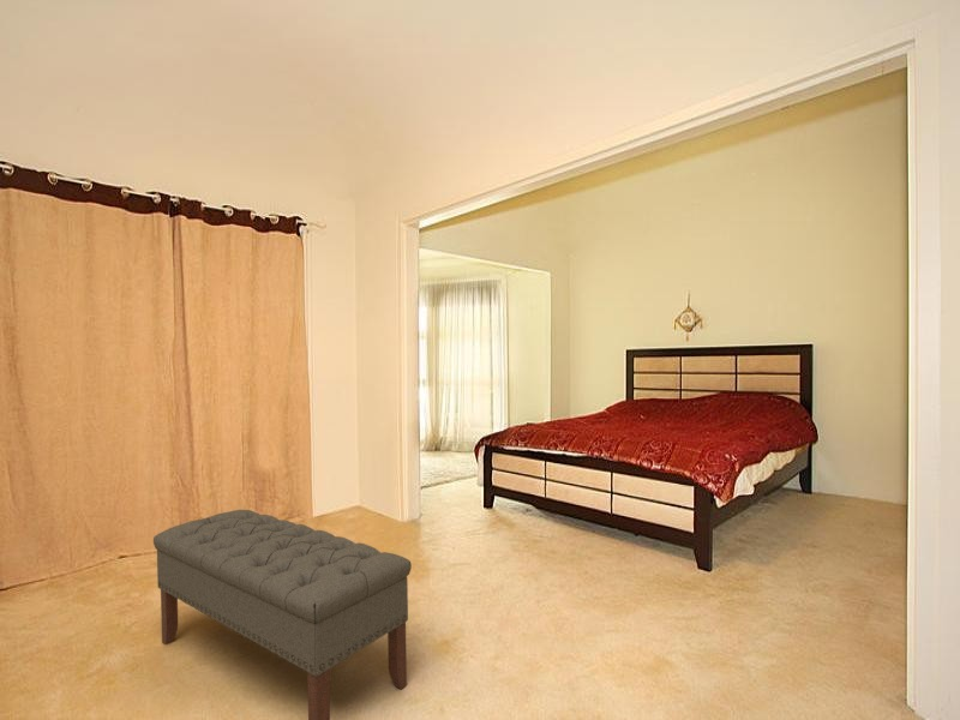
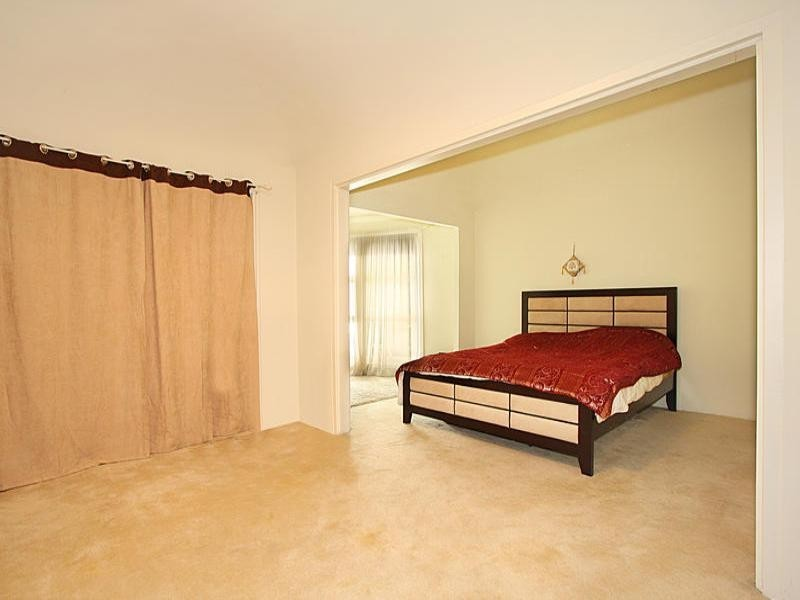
- bench [152,509,413,720]
